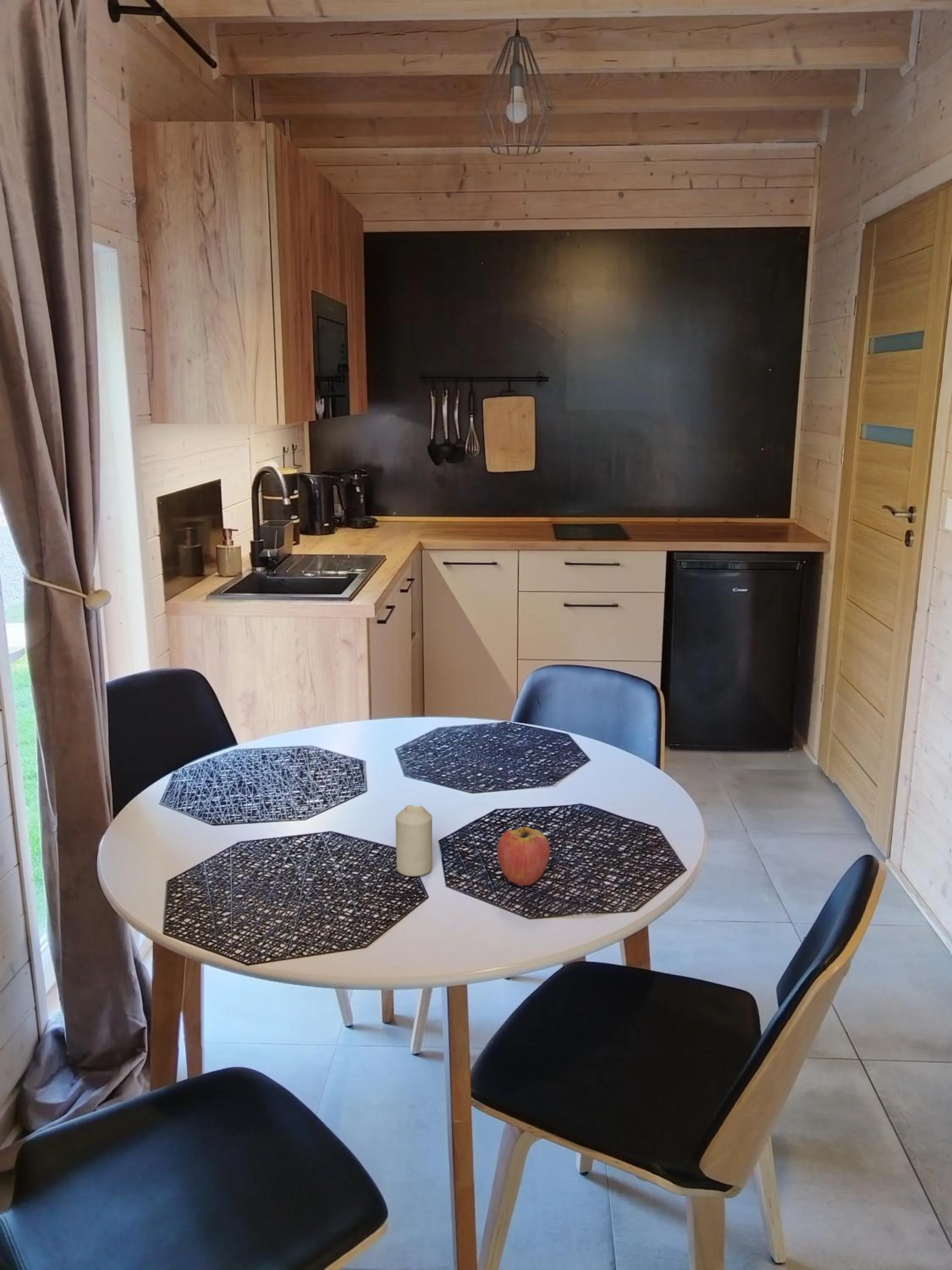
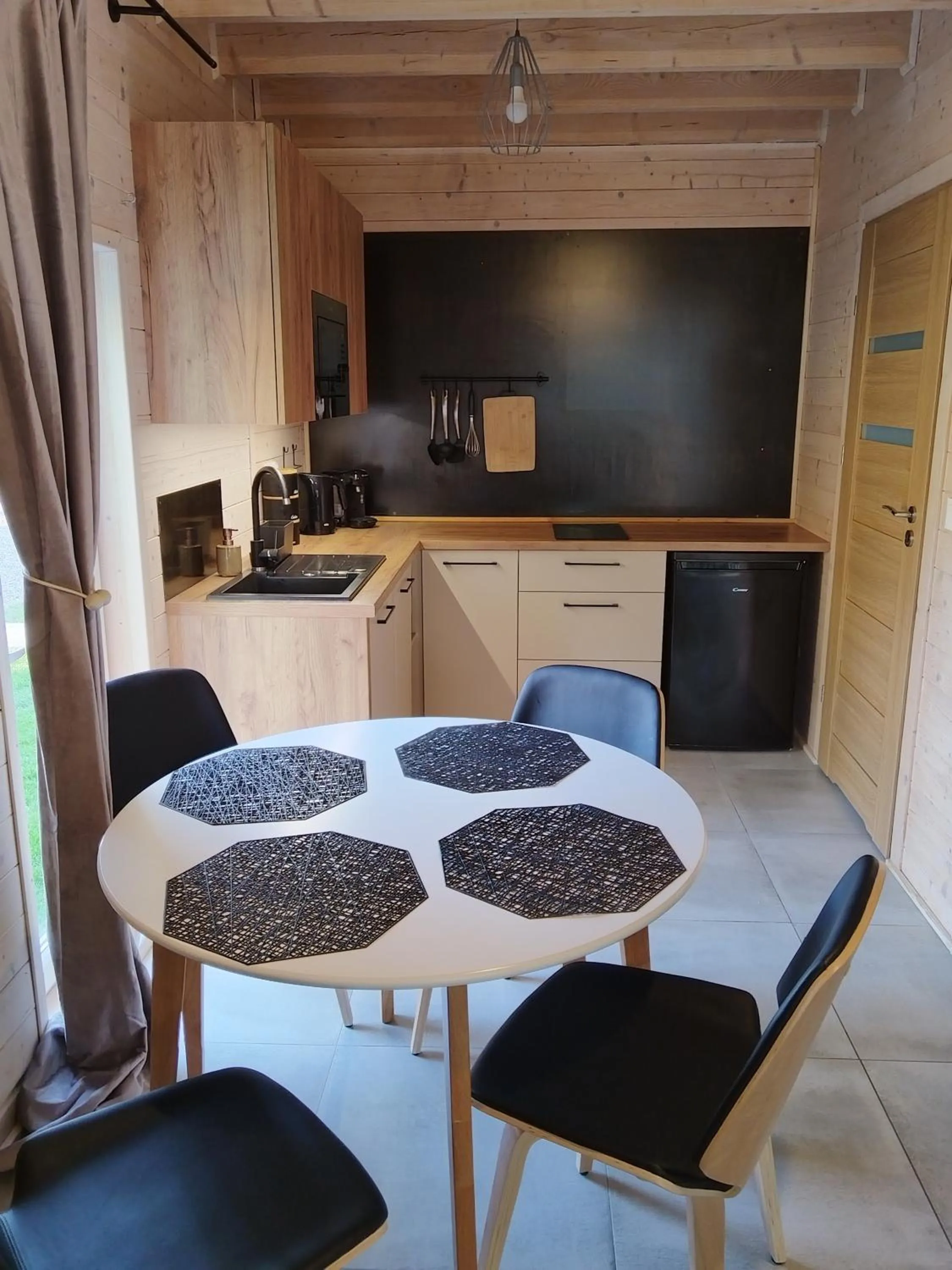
- candle [395,804,433,877]
- fruit [497,822,550,886]
